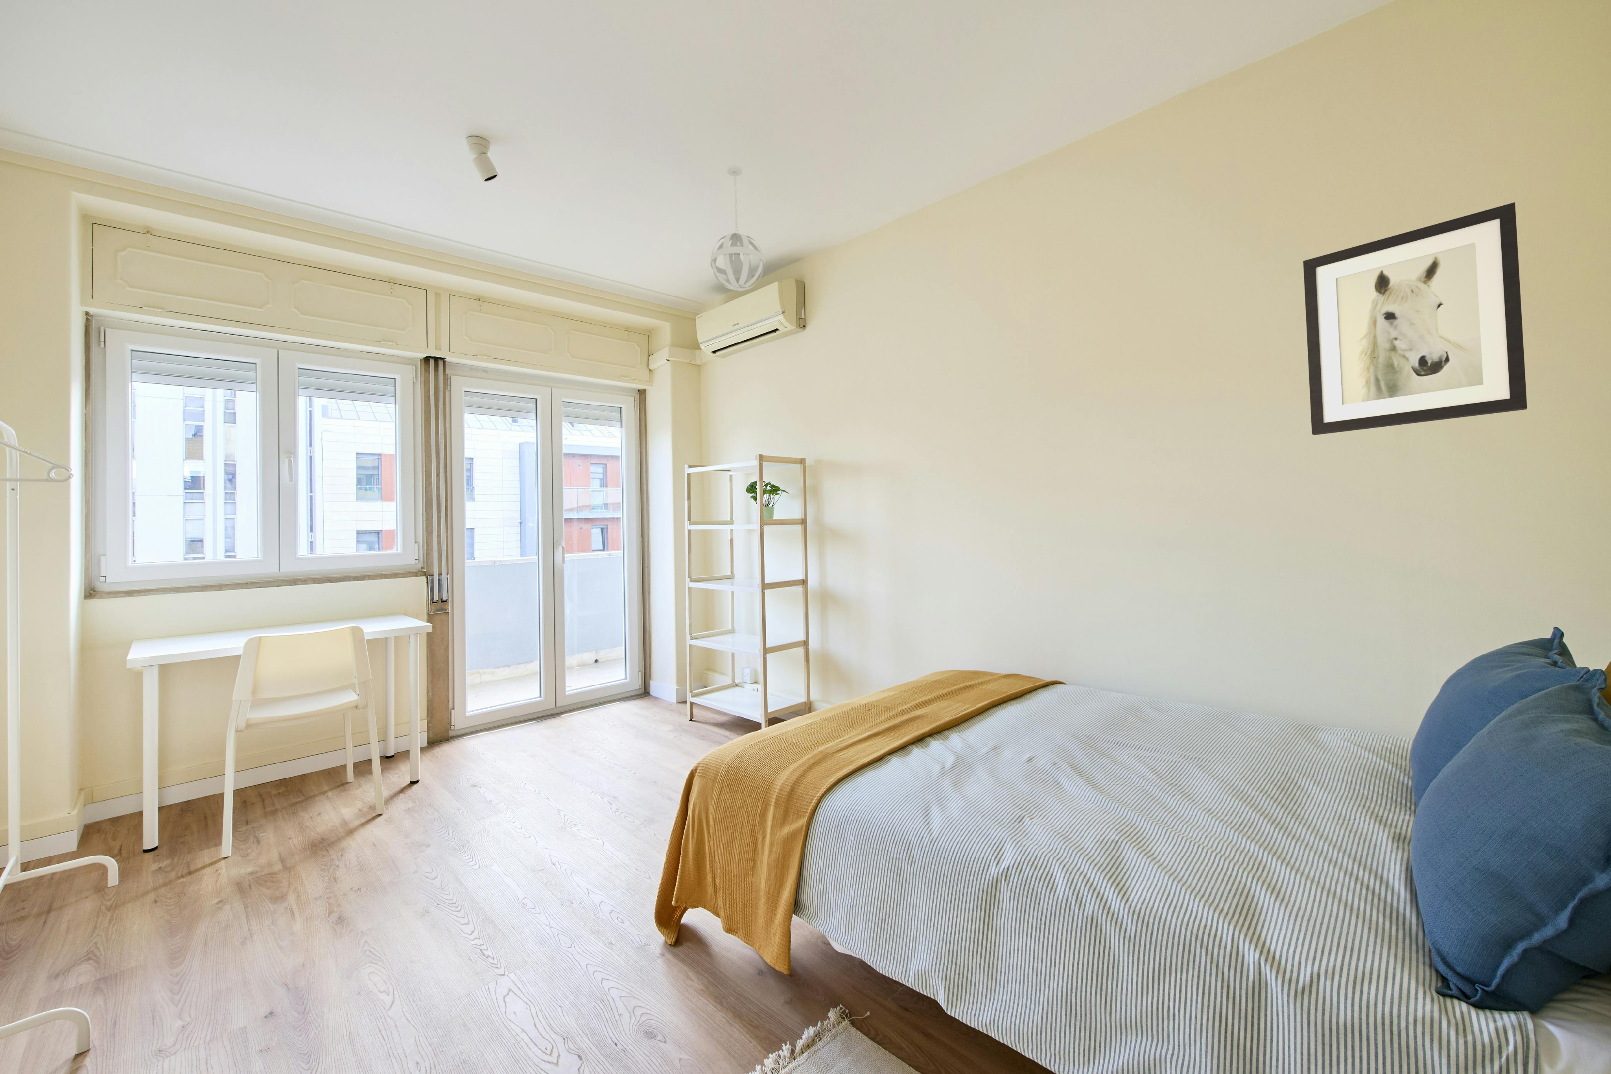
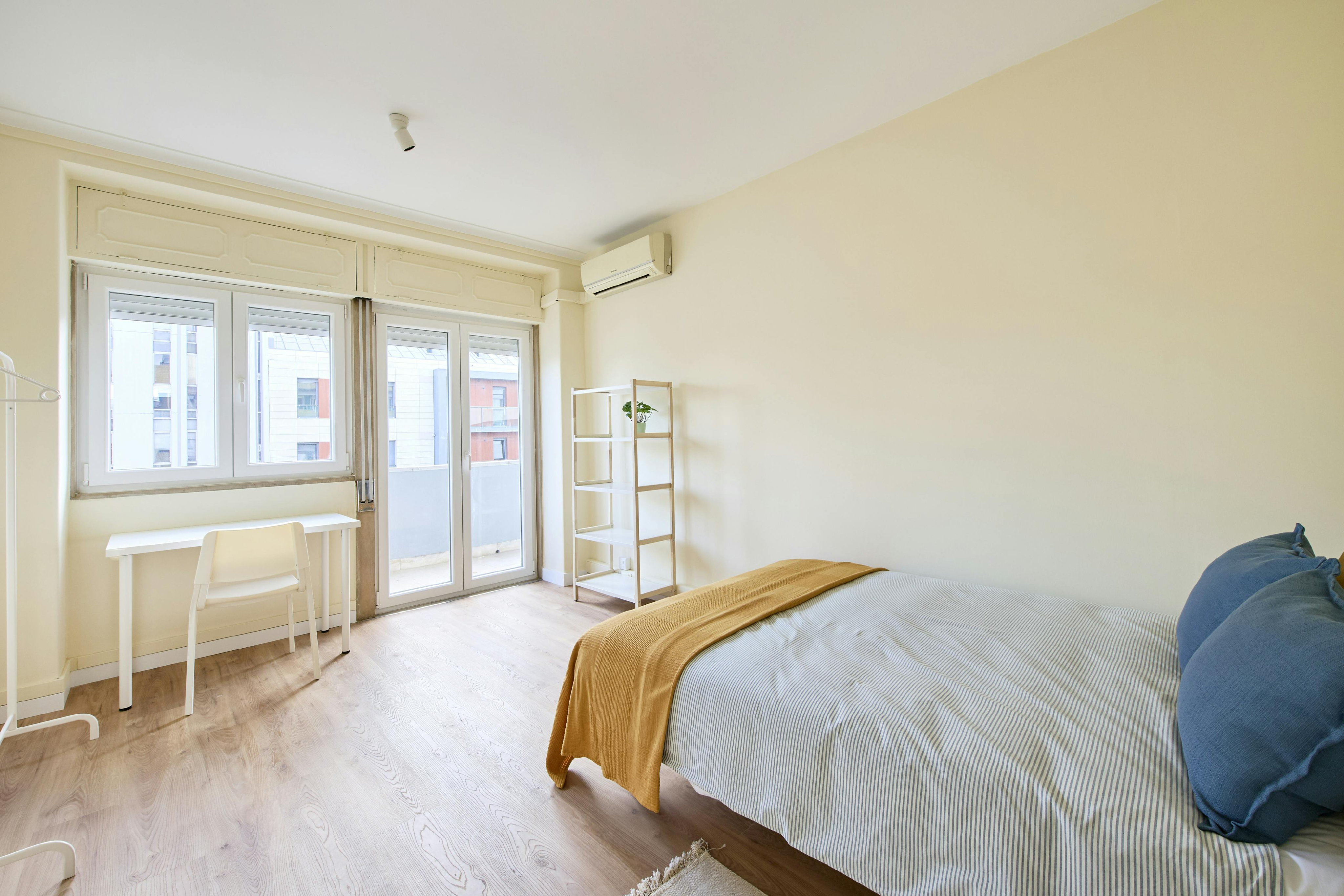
- pendant light [710,164,766,291]
- wall art [1303,201,1527,436]
